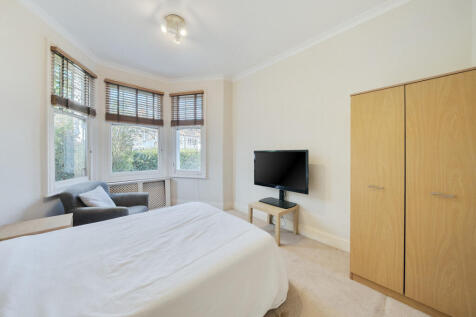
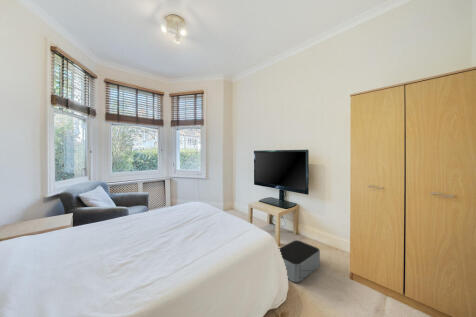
+ storage bin [278,239,321,283]
